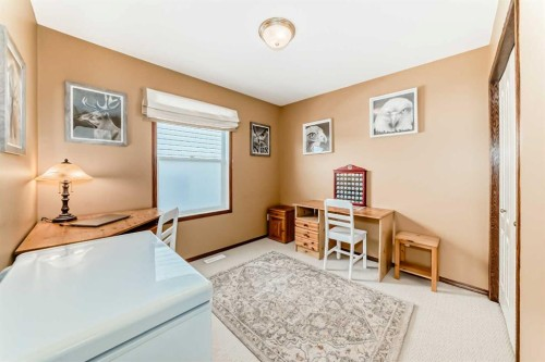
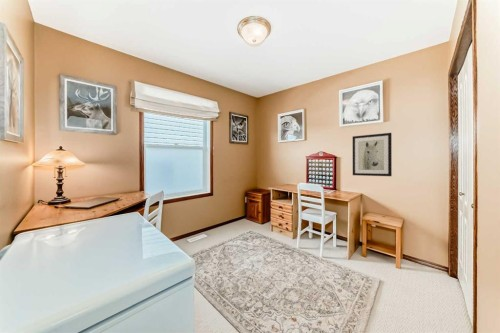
+ wall art [352,132,393,177]
